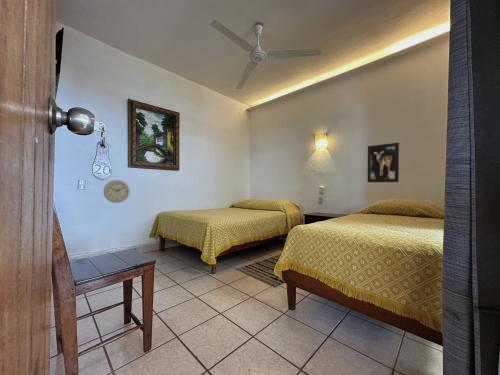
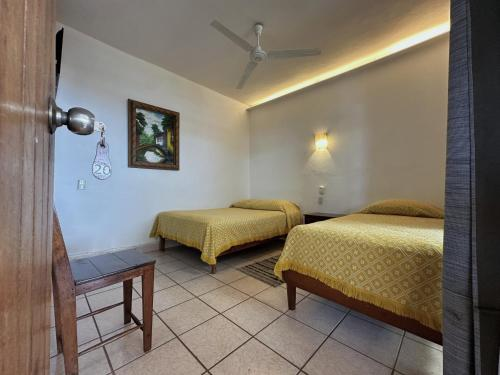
- wall clock [102,179,131,204]
- wall art [366,142,400,183]
